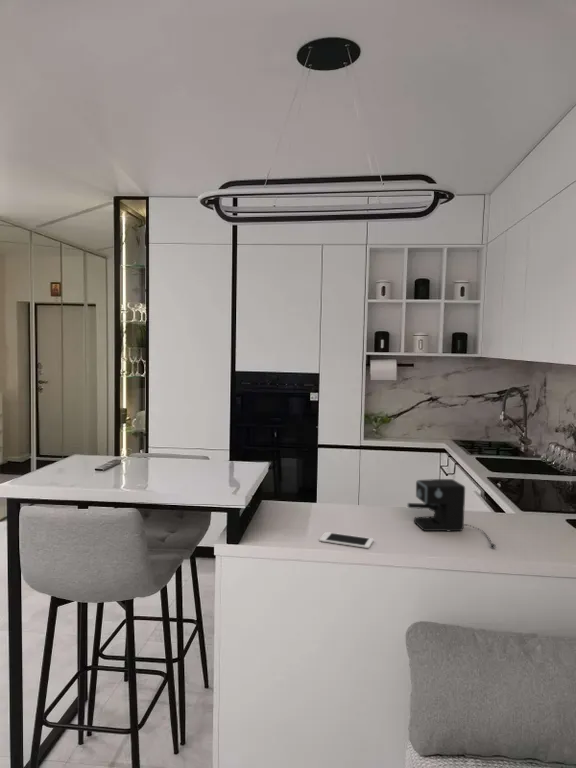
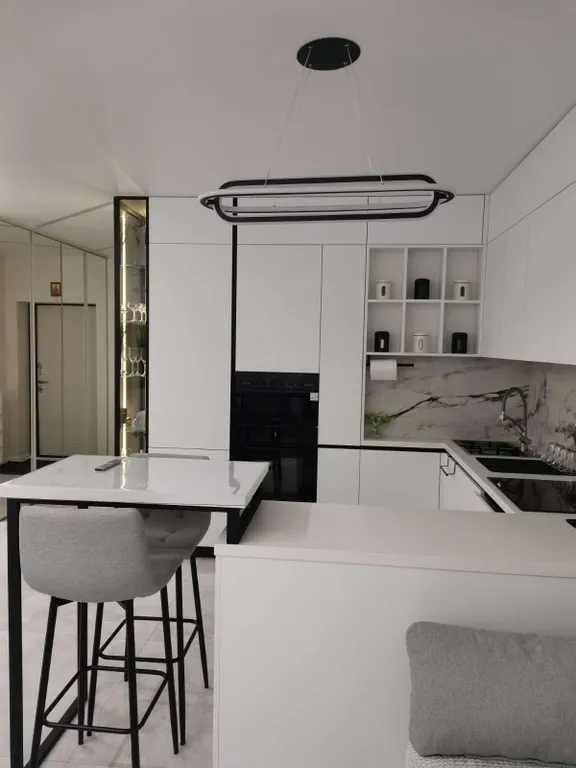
- cell phone [318,531,375,549]
- coffee maker [406,478,498,549]
